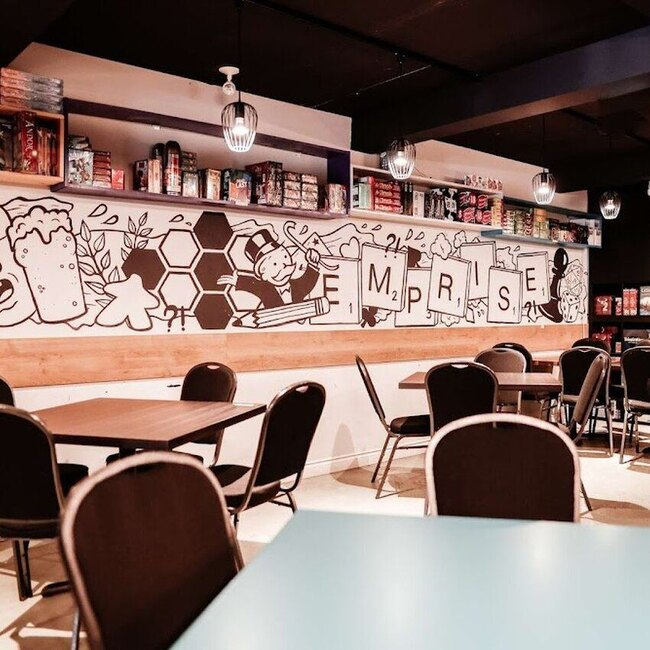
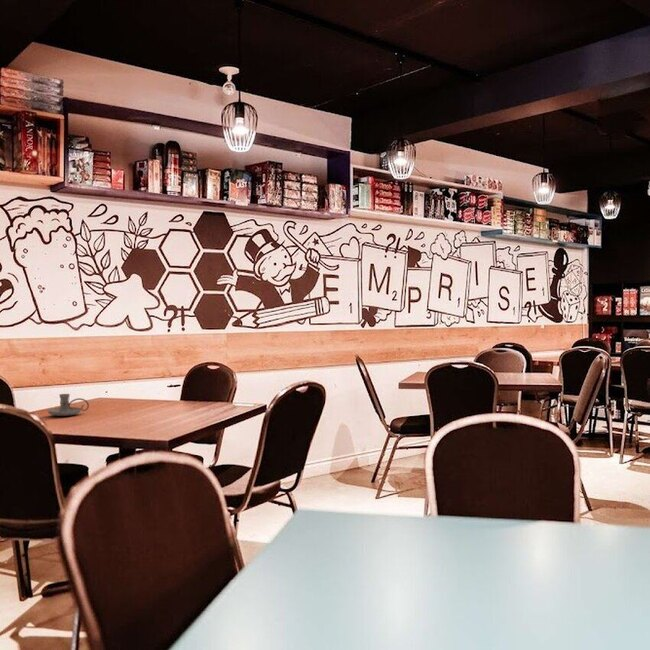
+ candle holder [47,393,90,417]
